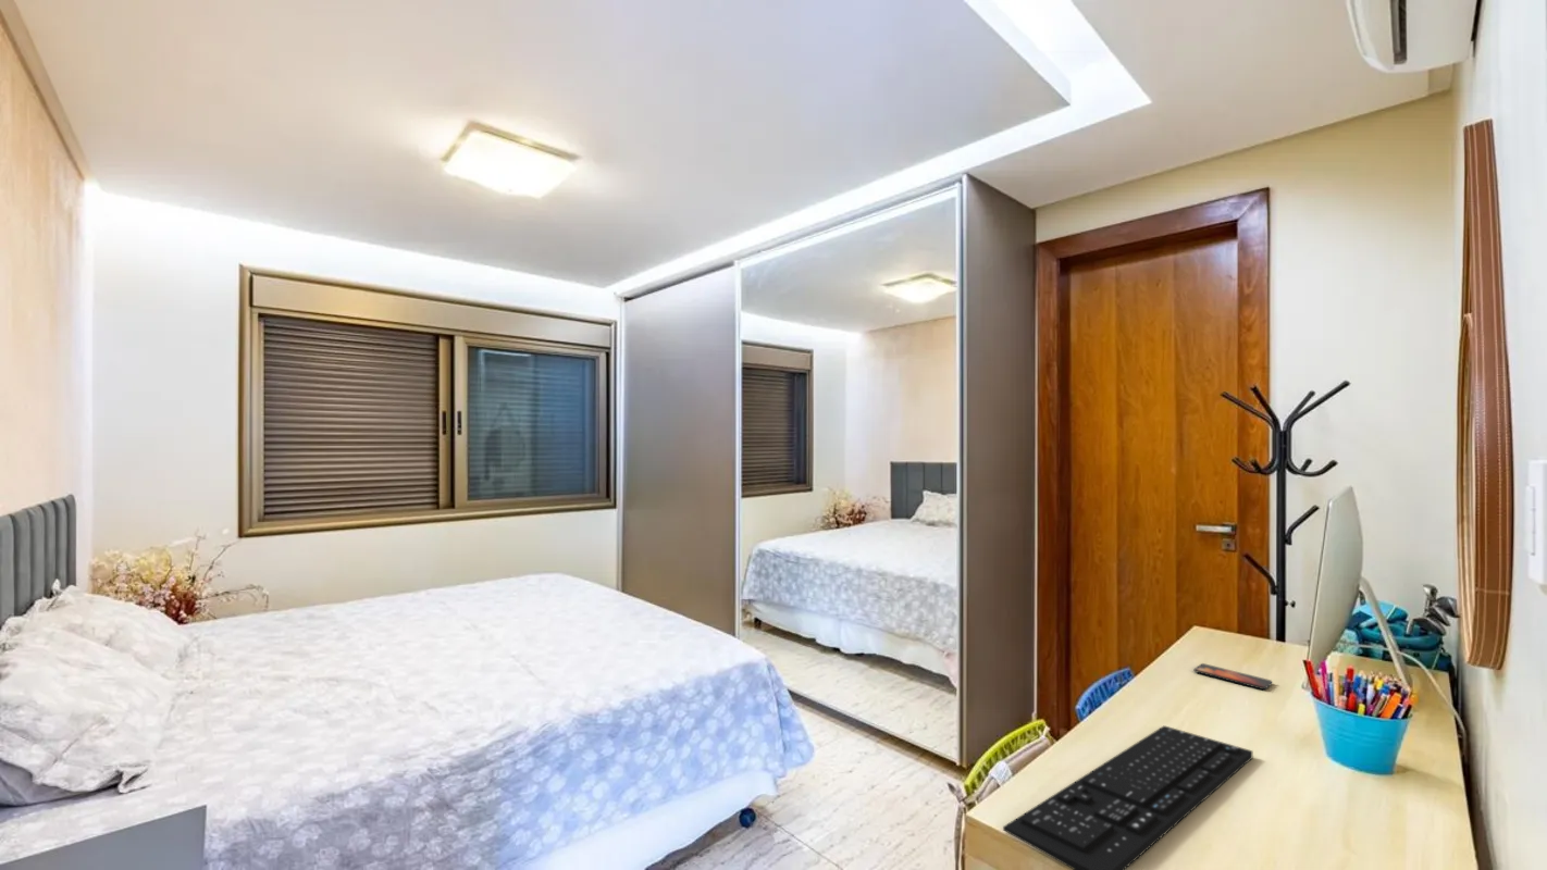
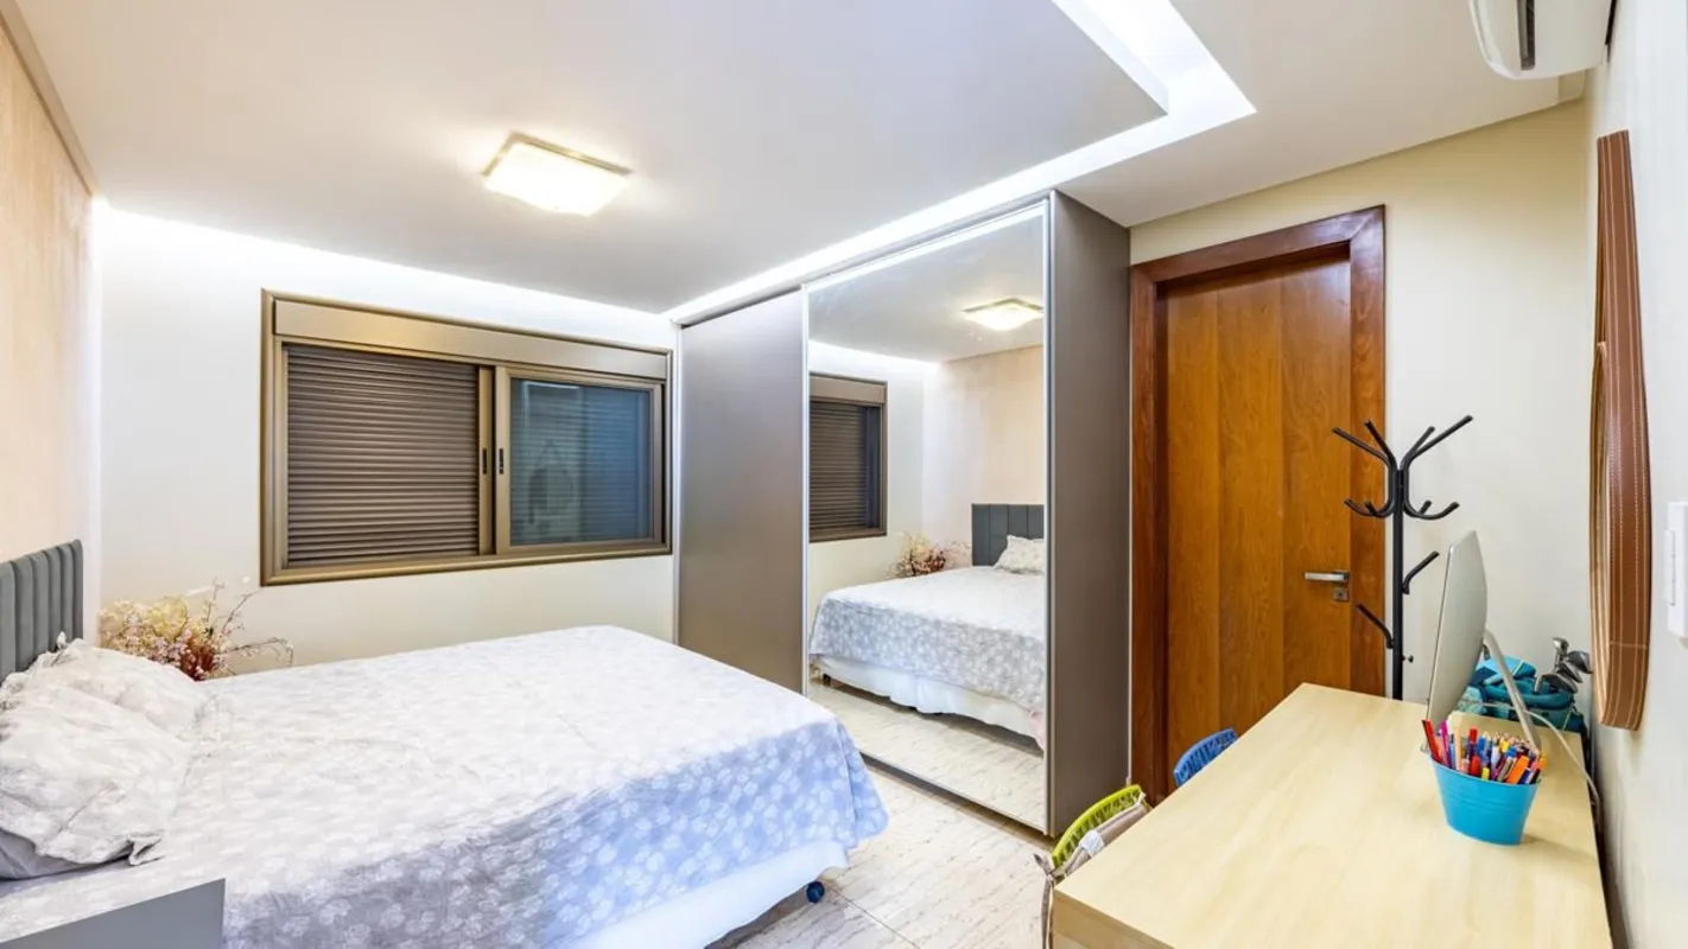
- keyboard [1002,724,1253,870]
- smartphone [1192,662,1274,691]
